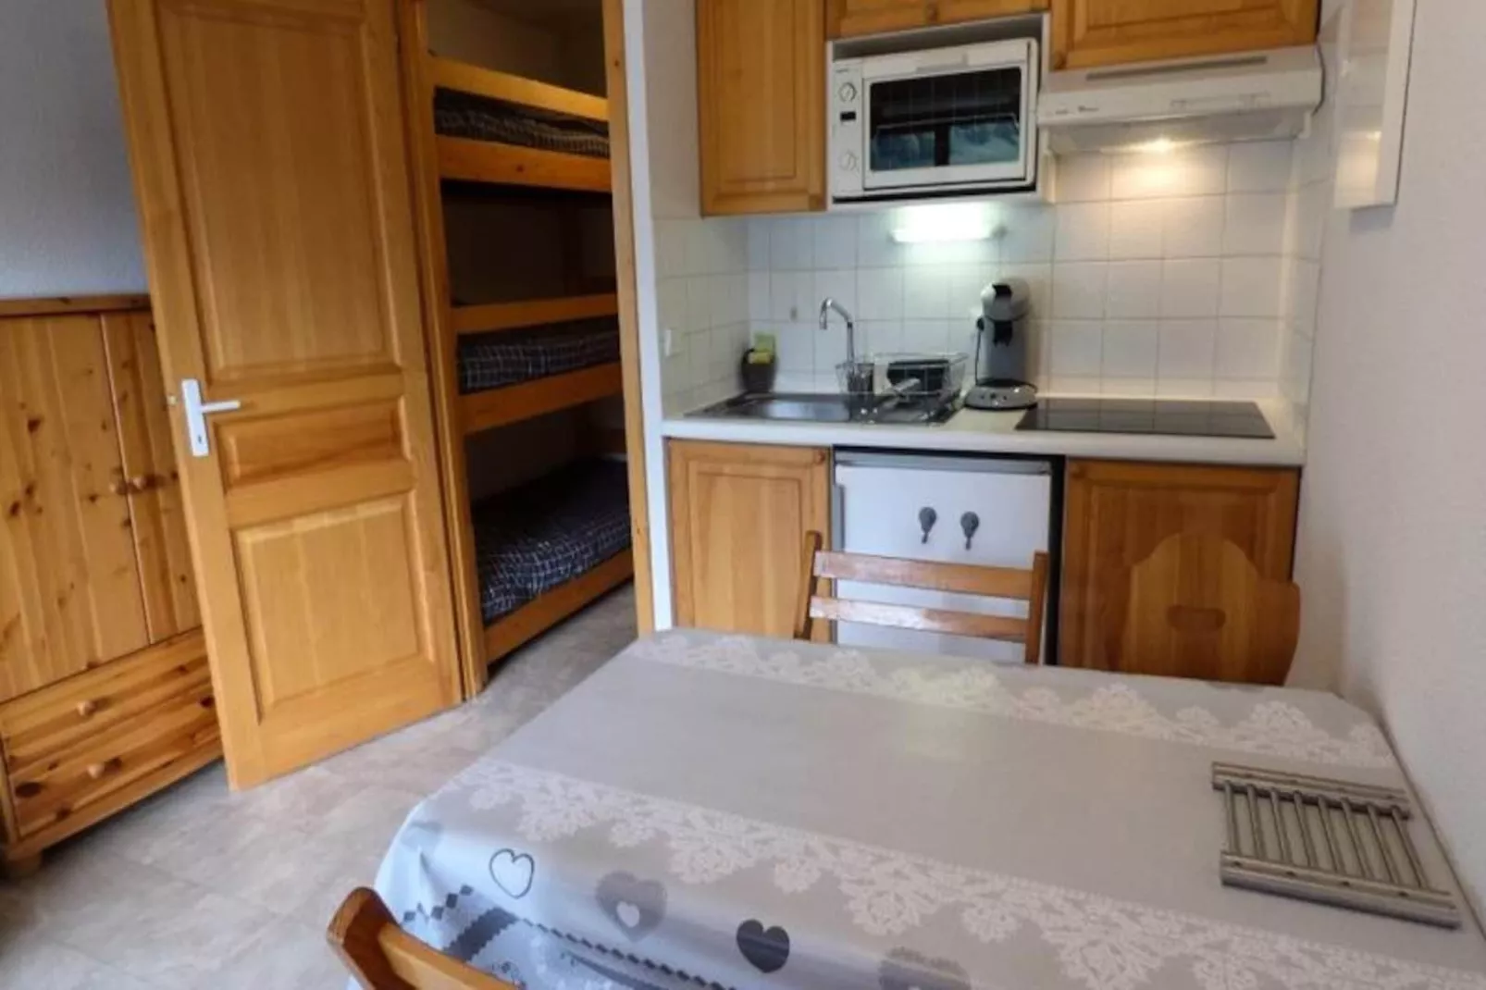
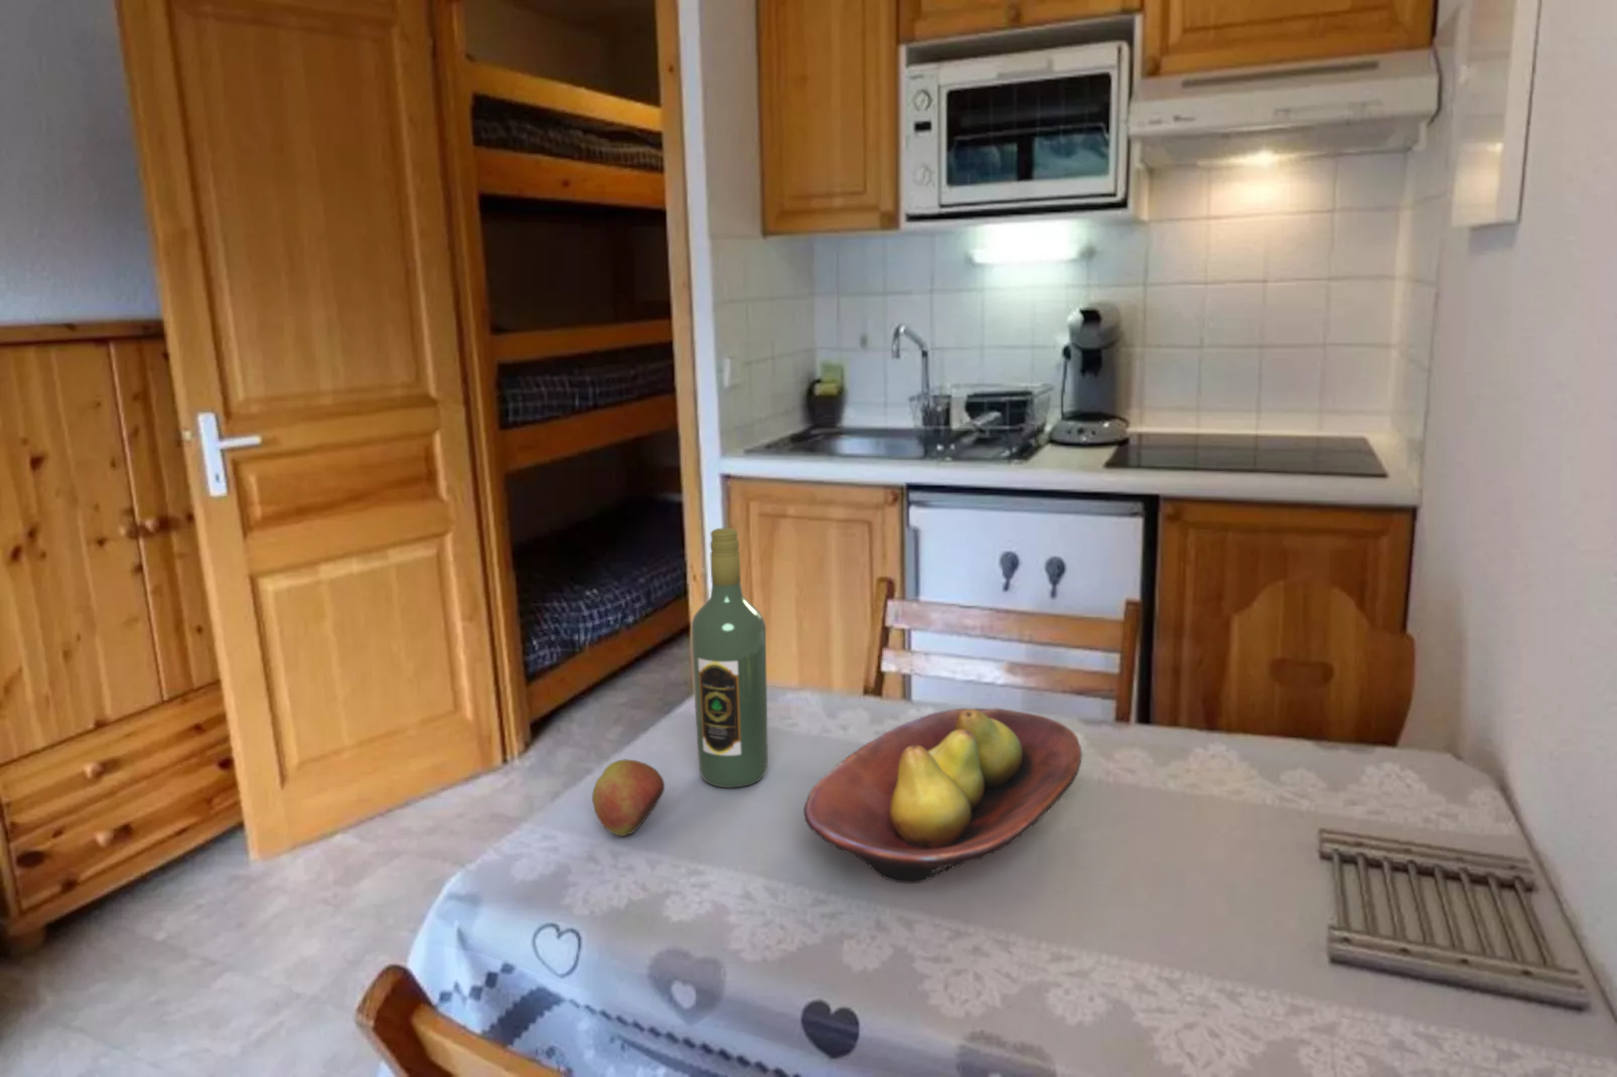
+ wine bottle [691,528,769,789]
+ fruit bowl [802,708,1083,883]
+ apple [591,758,666,838]
